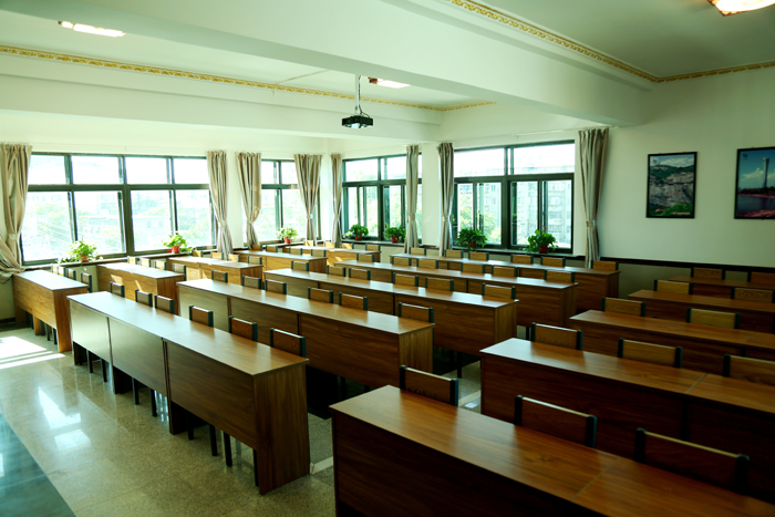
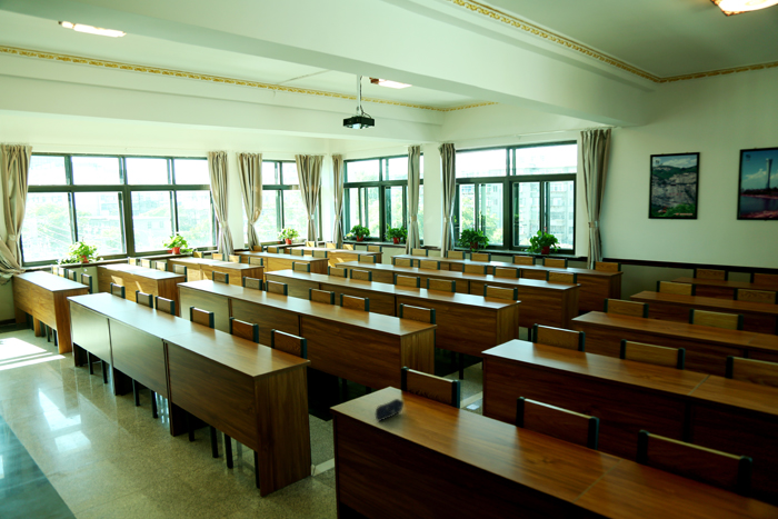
+ pencil case [375,398,406,422]
